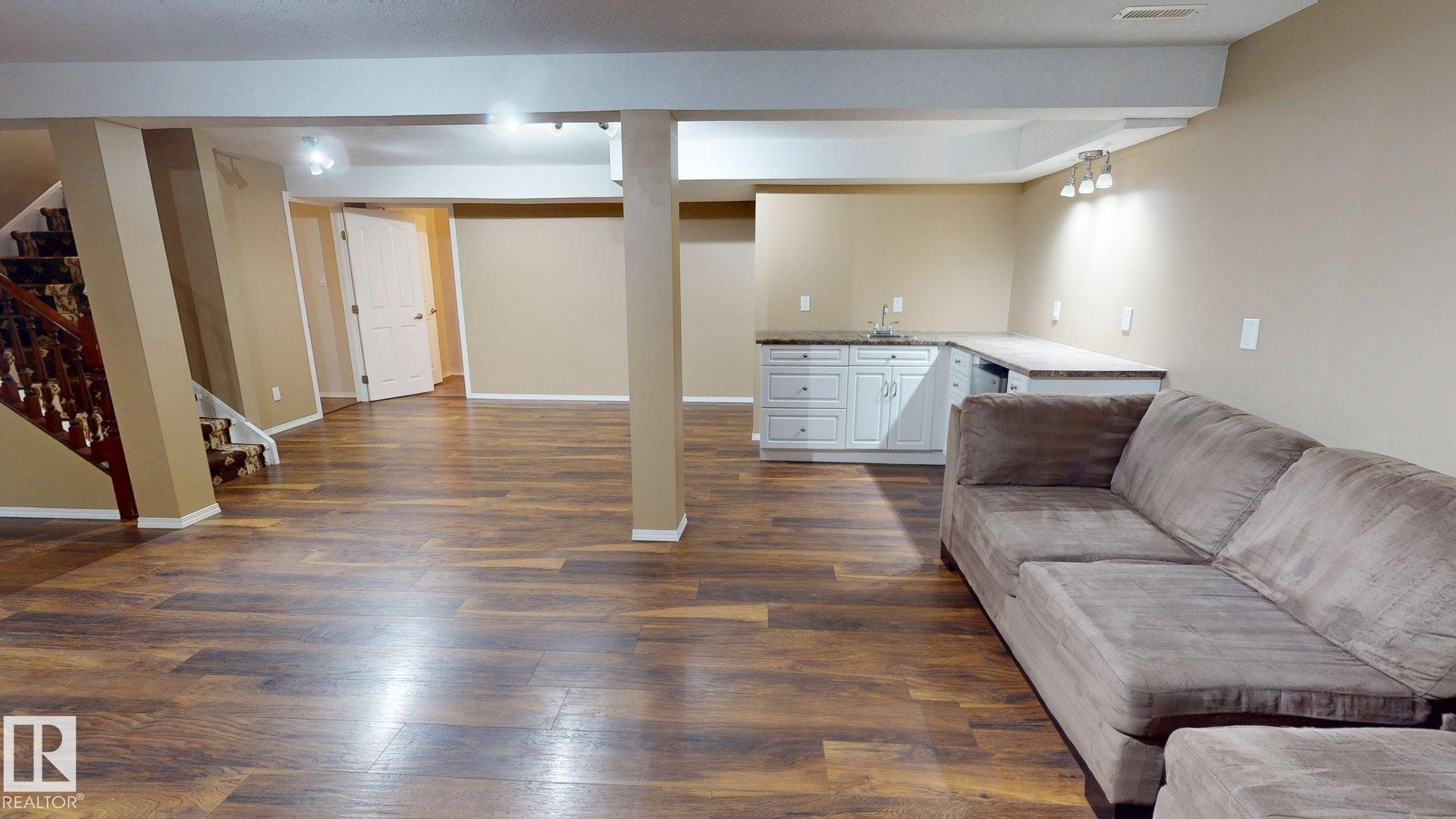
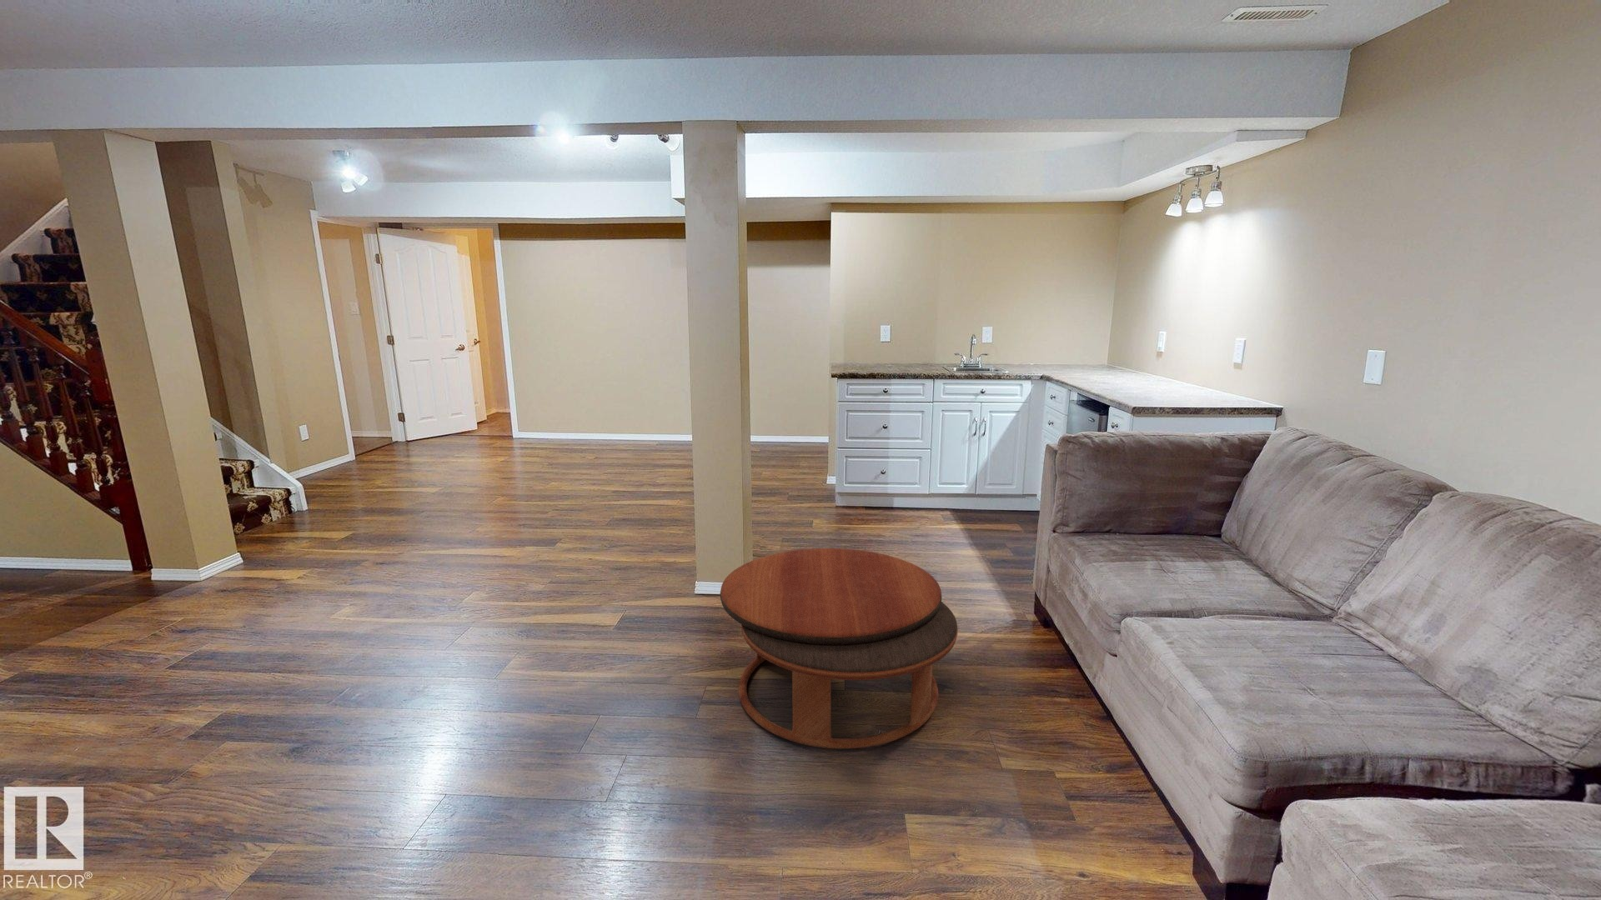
+ coffee table [719,547,959,749]
